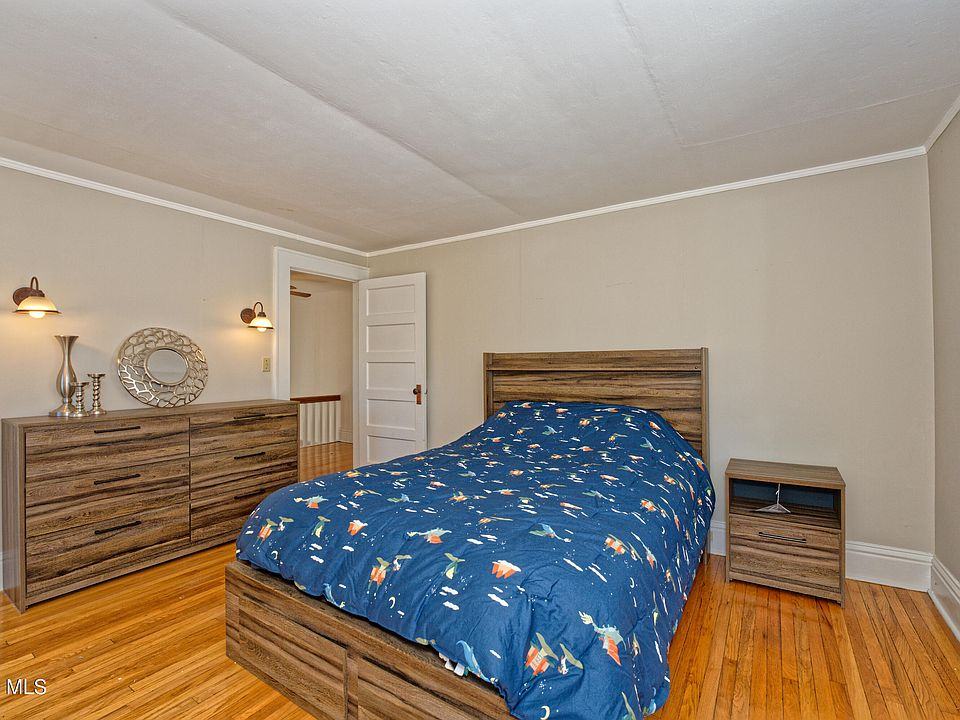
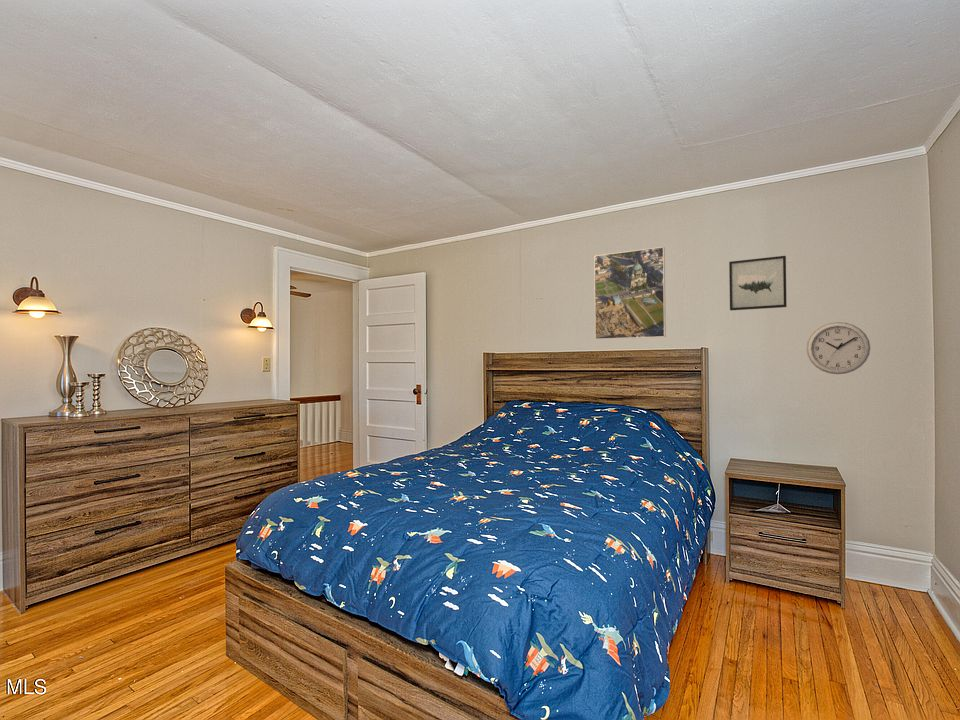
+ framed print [593,246,667,340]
+ wall clock [806,321,871,375]
+ wall art [728,255,788,311]
